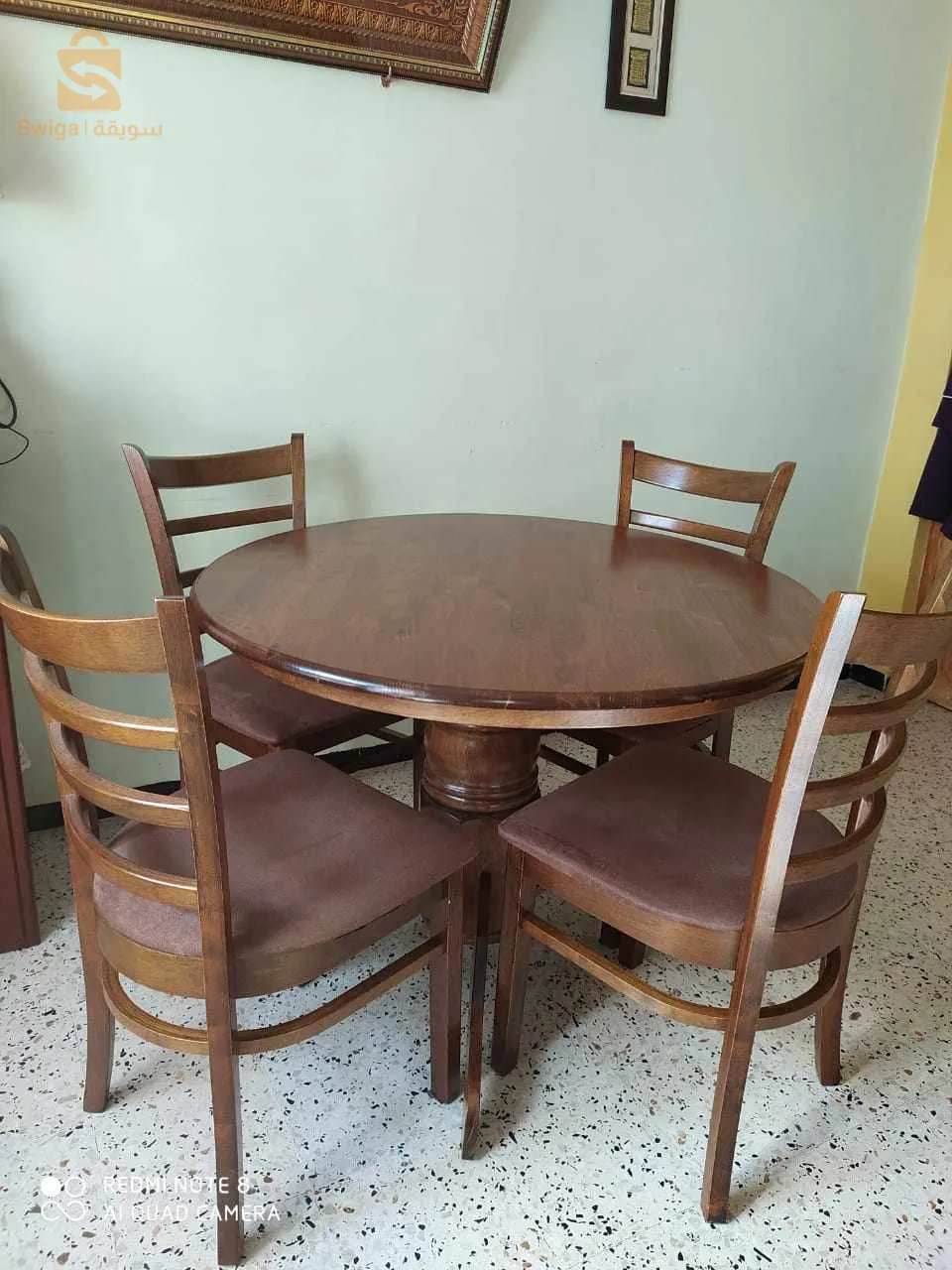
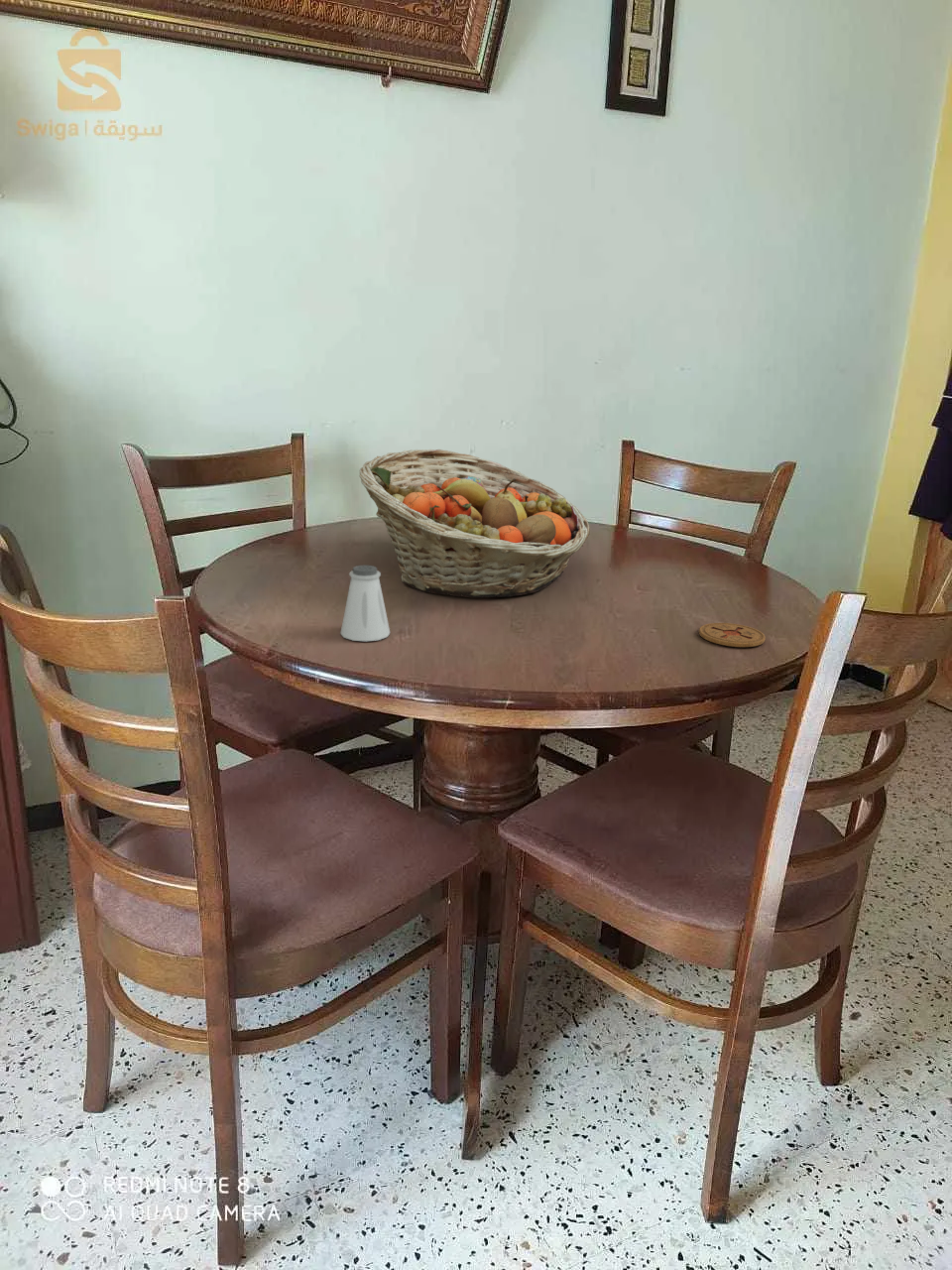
+ fruit basket [358,448,591,598]
+ saltshaker [339,565,391,642]
+ coaster [698,622,767,648]
